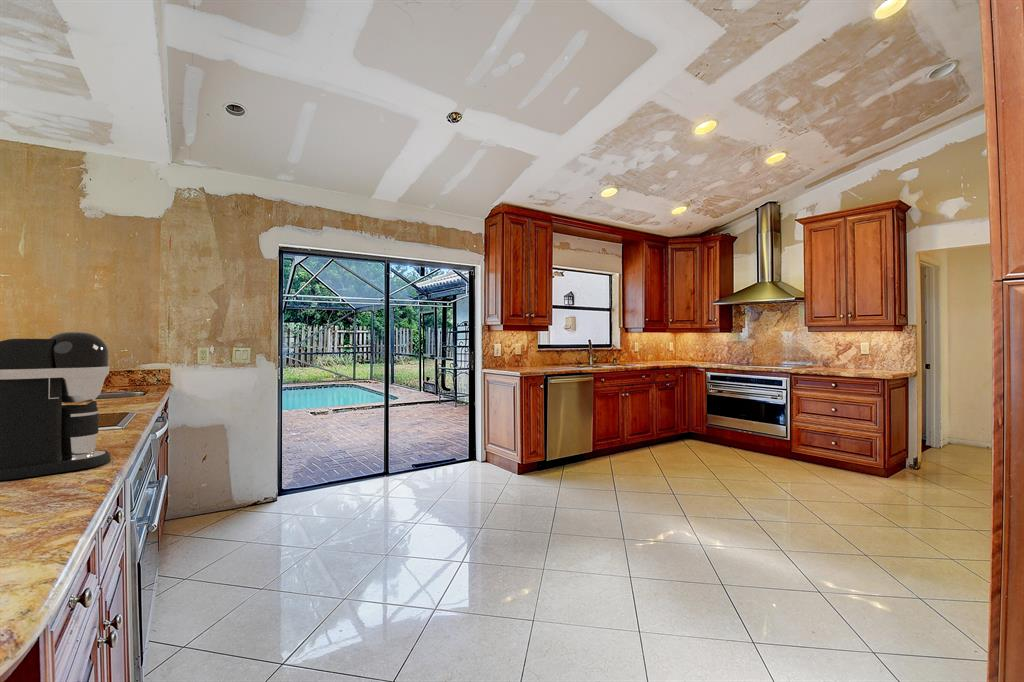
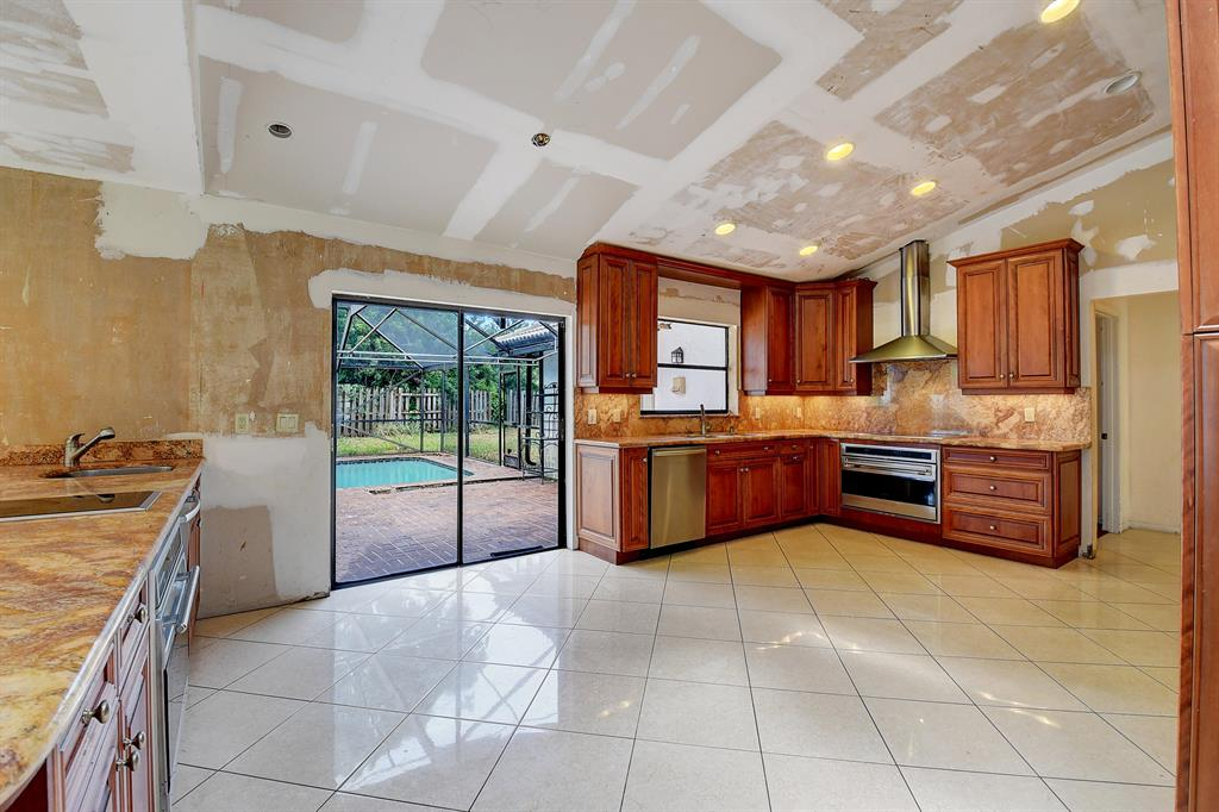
- coffee maker [0,331,111,481]
